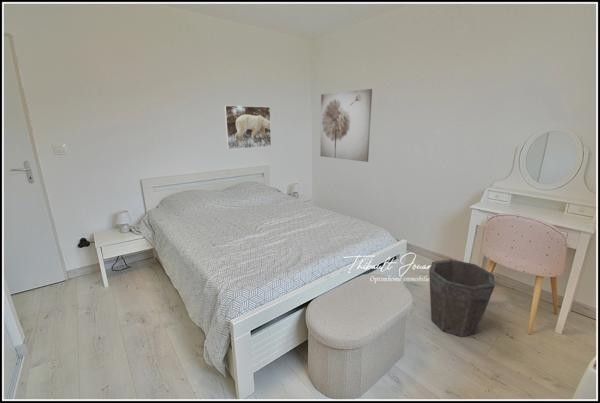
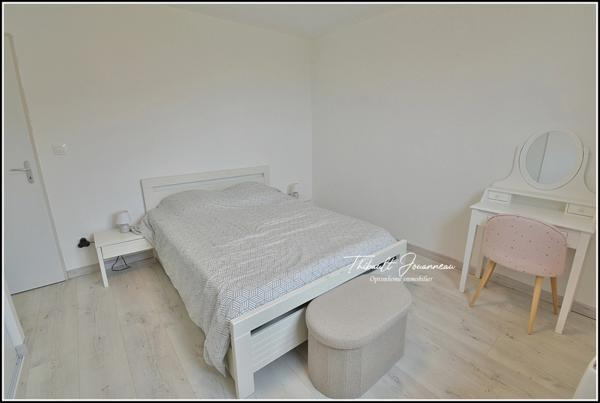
- wall art [319,88,373,163]
- waste bin [428,258,496,338]
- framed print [223,104,272,150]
